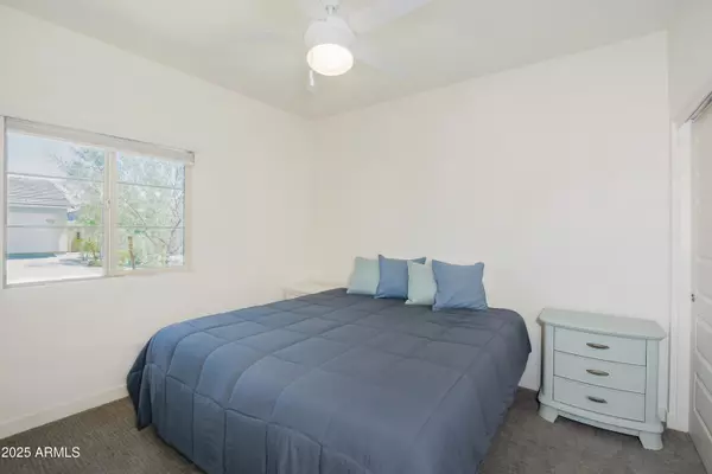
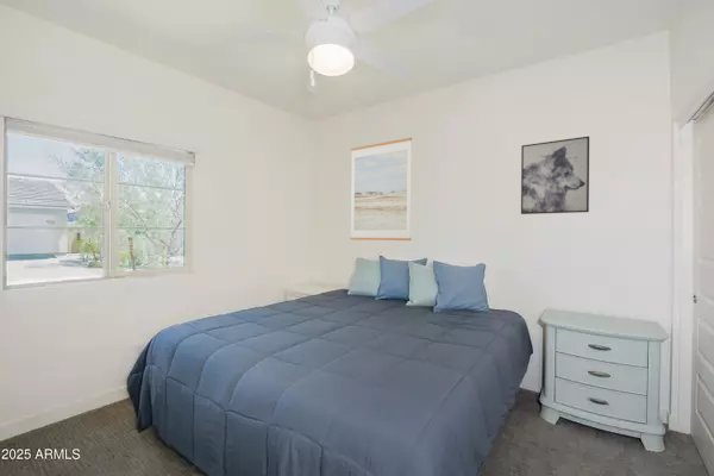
+ wall art [520,136,590,215]
+ wall art [350,137,413,242]
